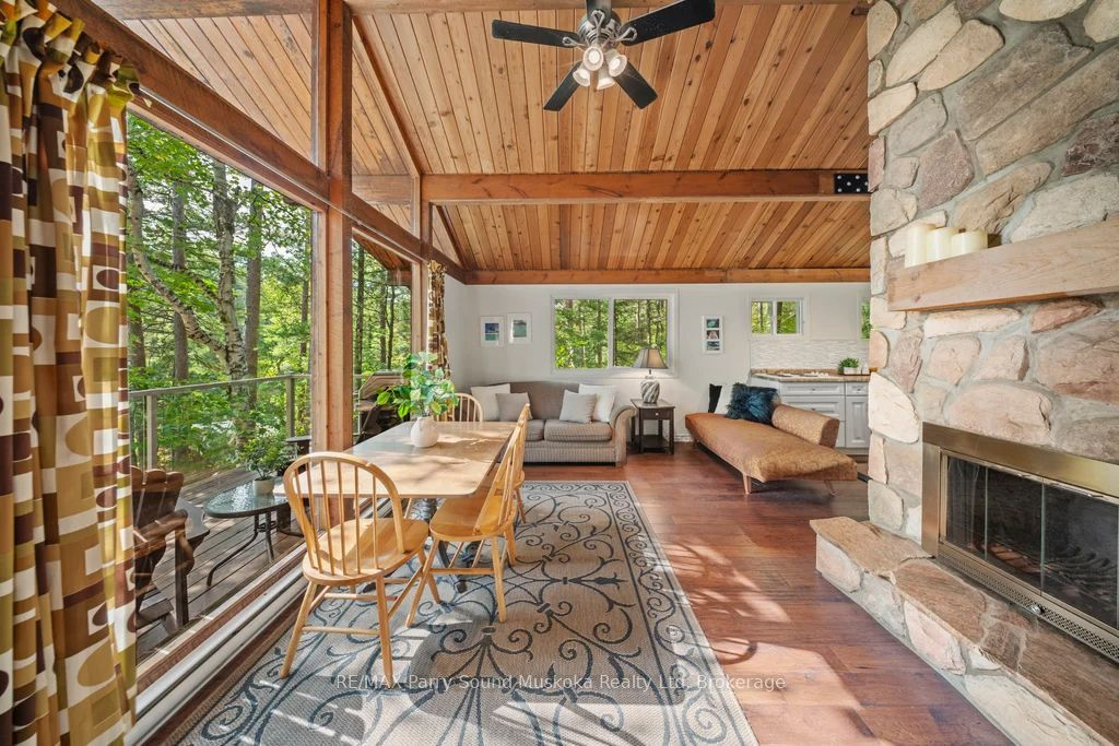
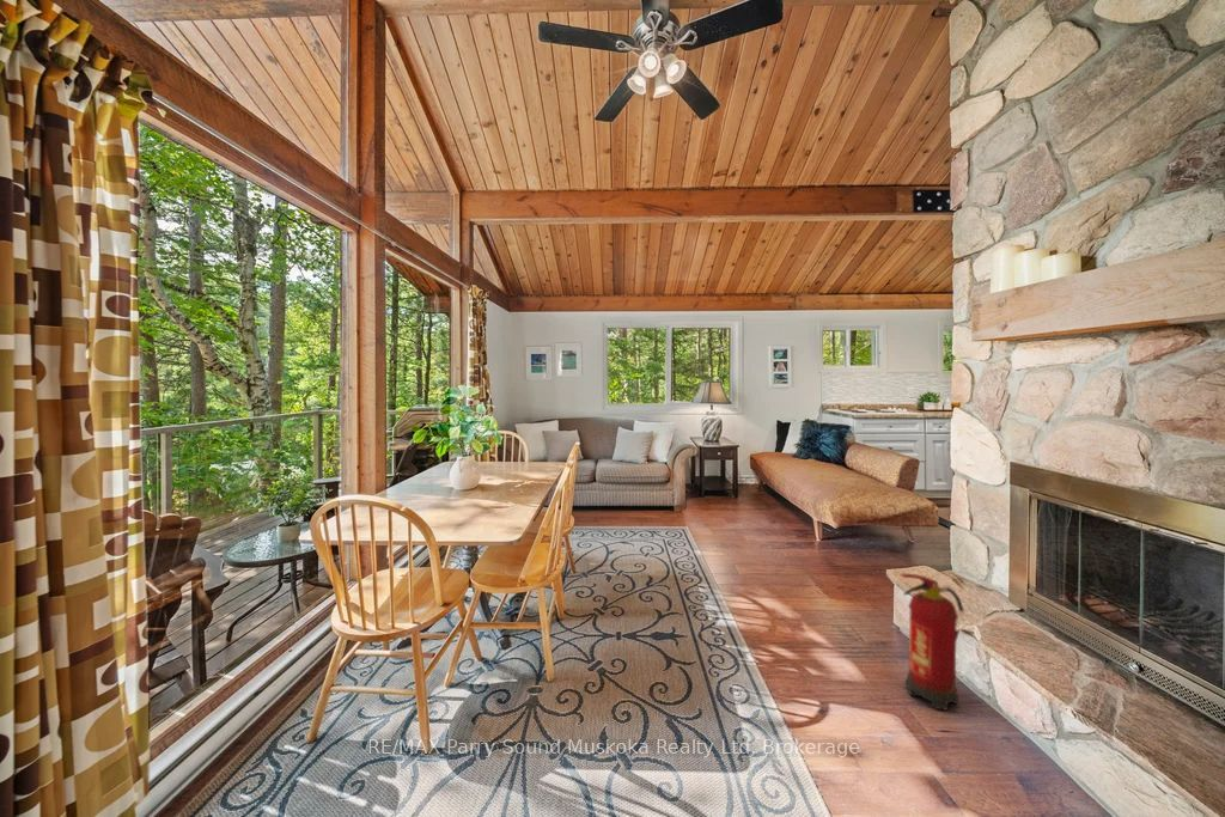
+ fire extinguisher [900,573,964,712]
